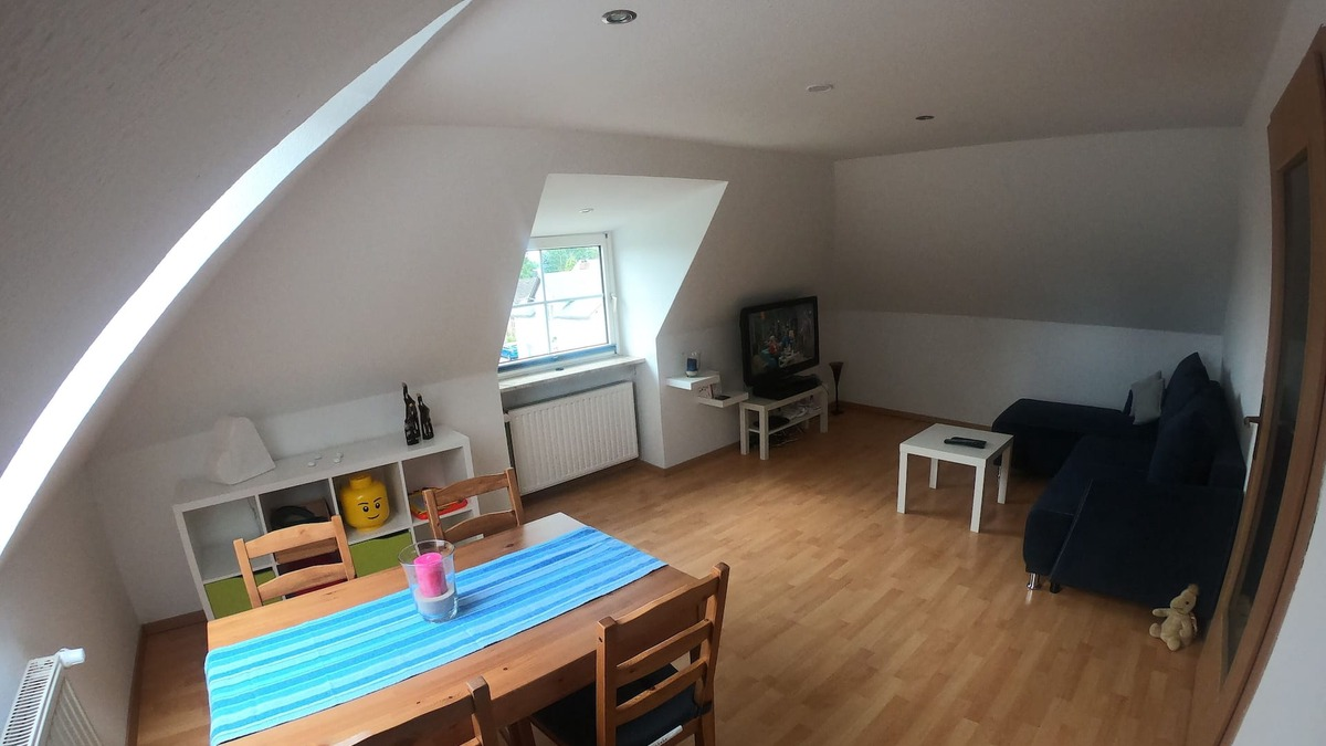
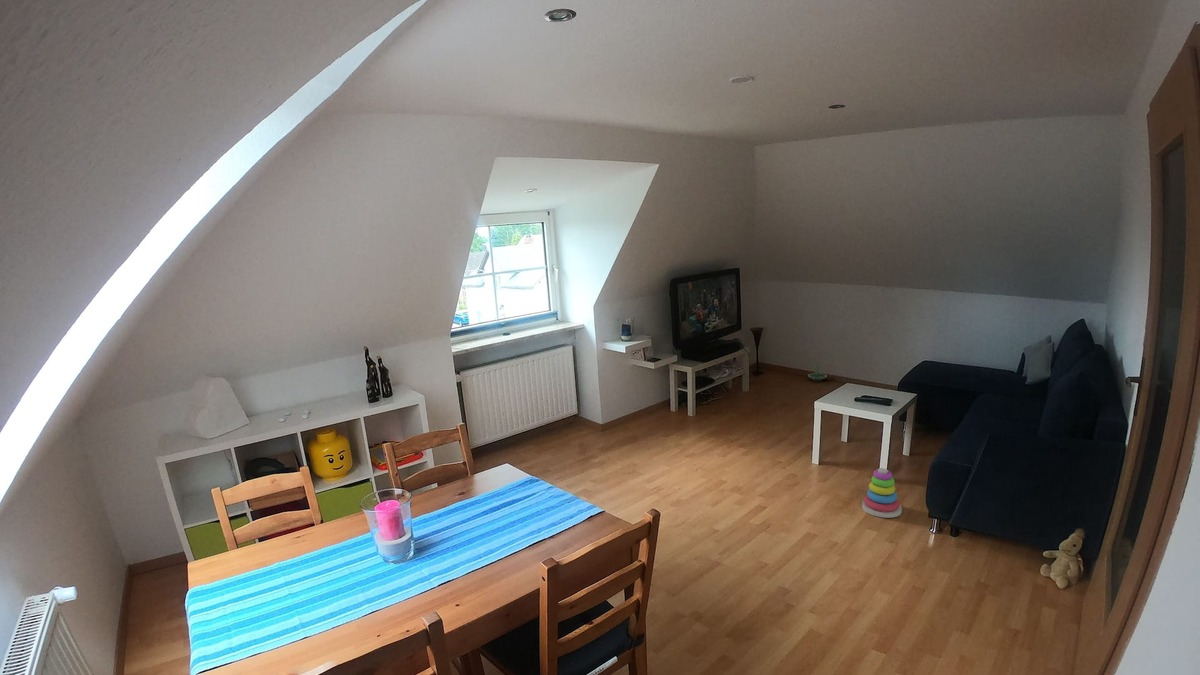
+ stacking toy [861,467,903,519]
+ terrarium [807,362,828,382]
